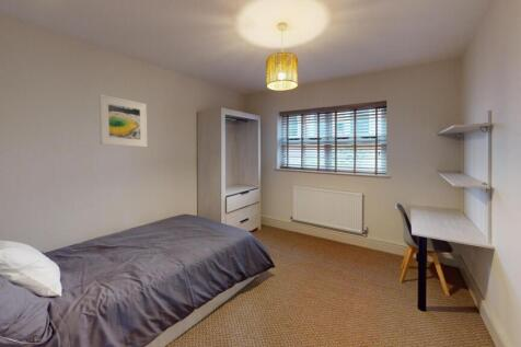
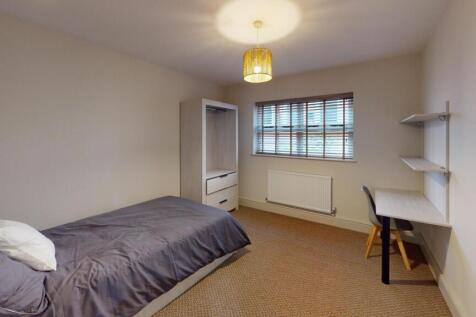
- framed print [99,93,149,148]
